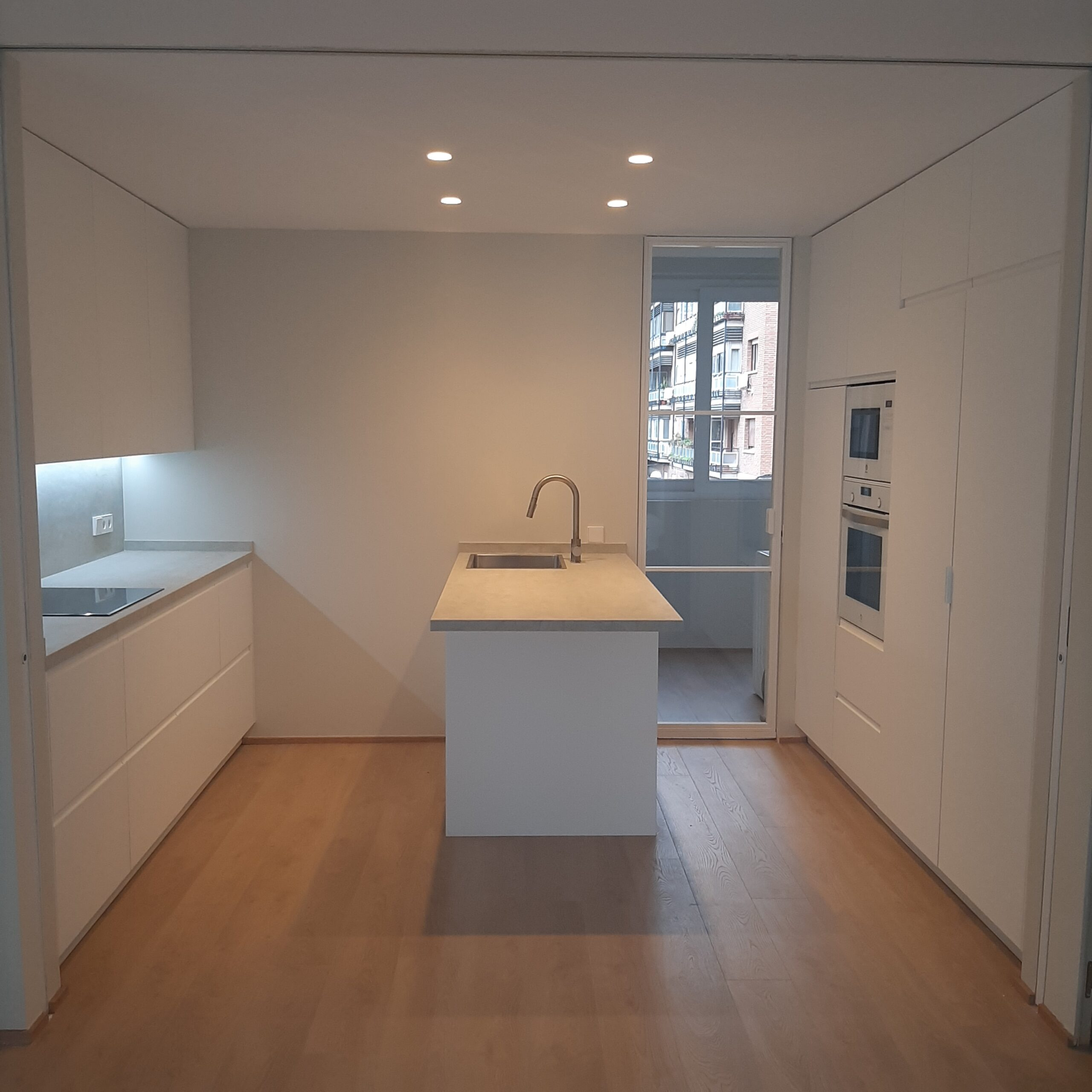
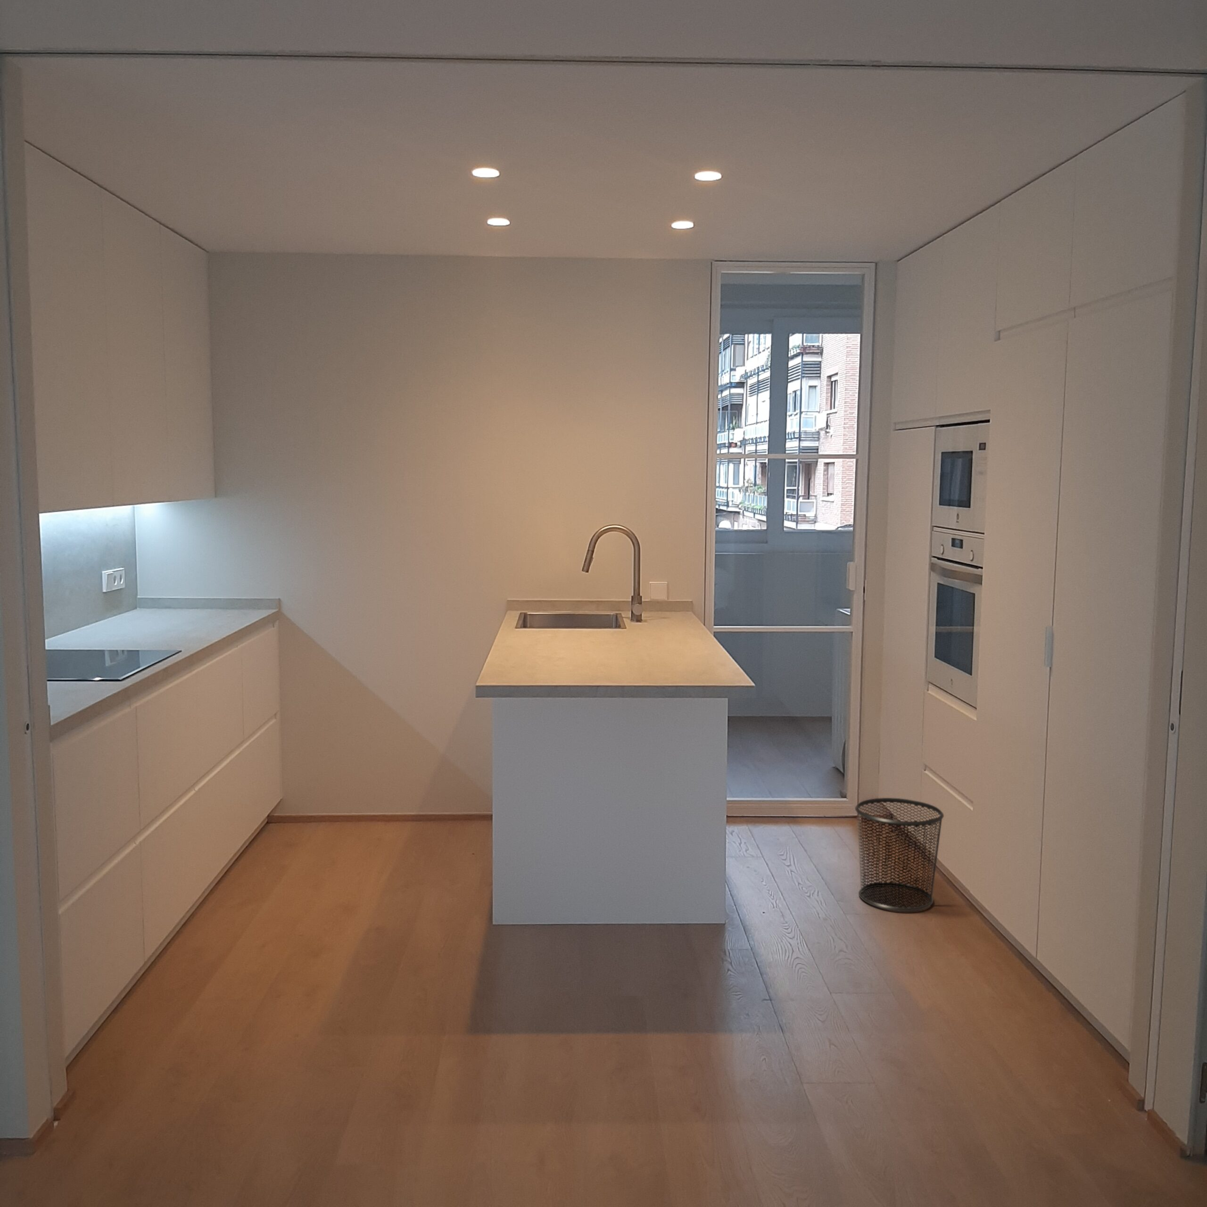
+ waste bin [854,797,944,912]
